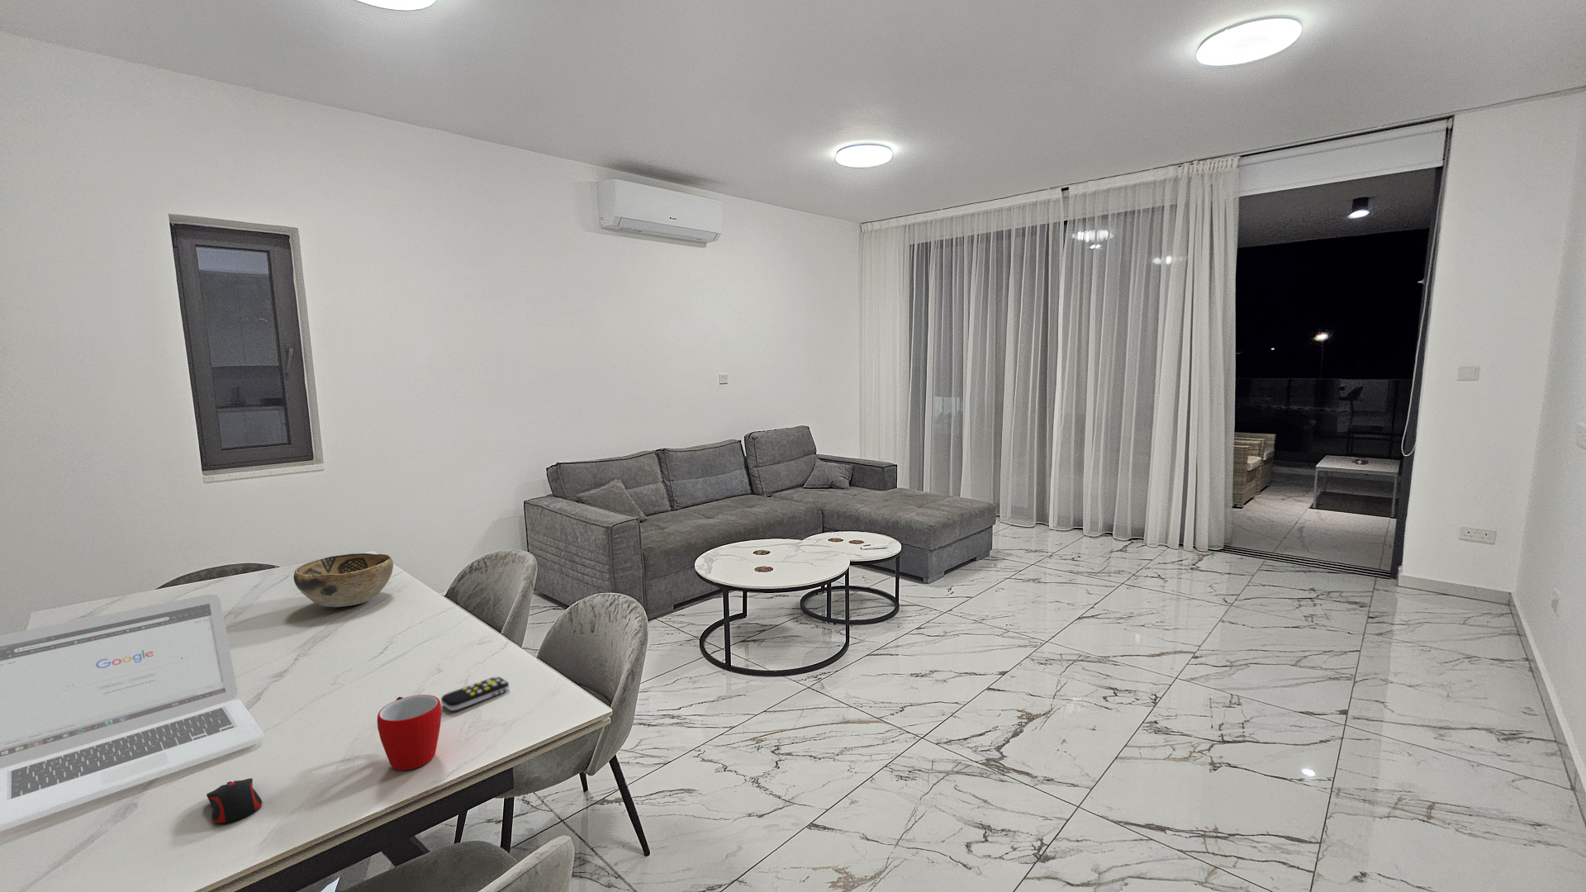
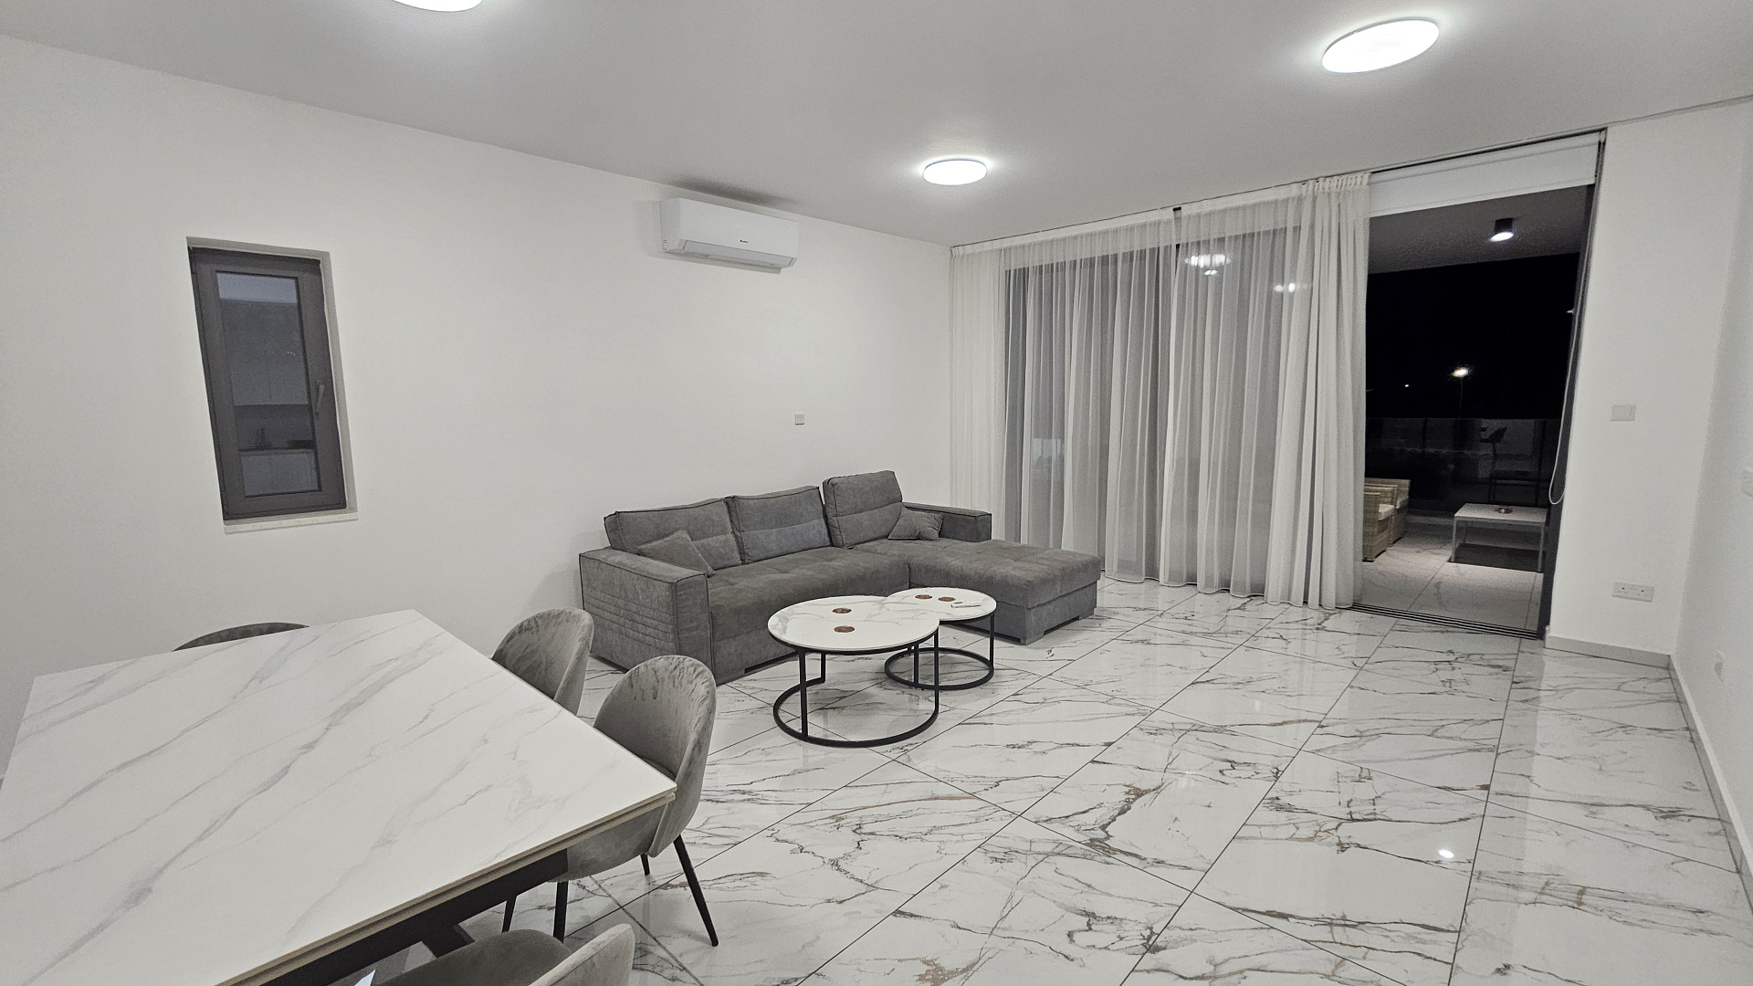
- computer mouse [206,778,263,824]
- remote control [440,675,510,711]
- decorative bowl [293,552,394,608]
- mug [377,694,442,771]
- laptop [0,594,265,832]
